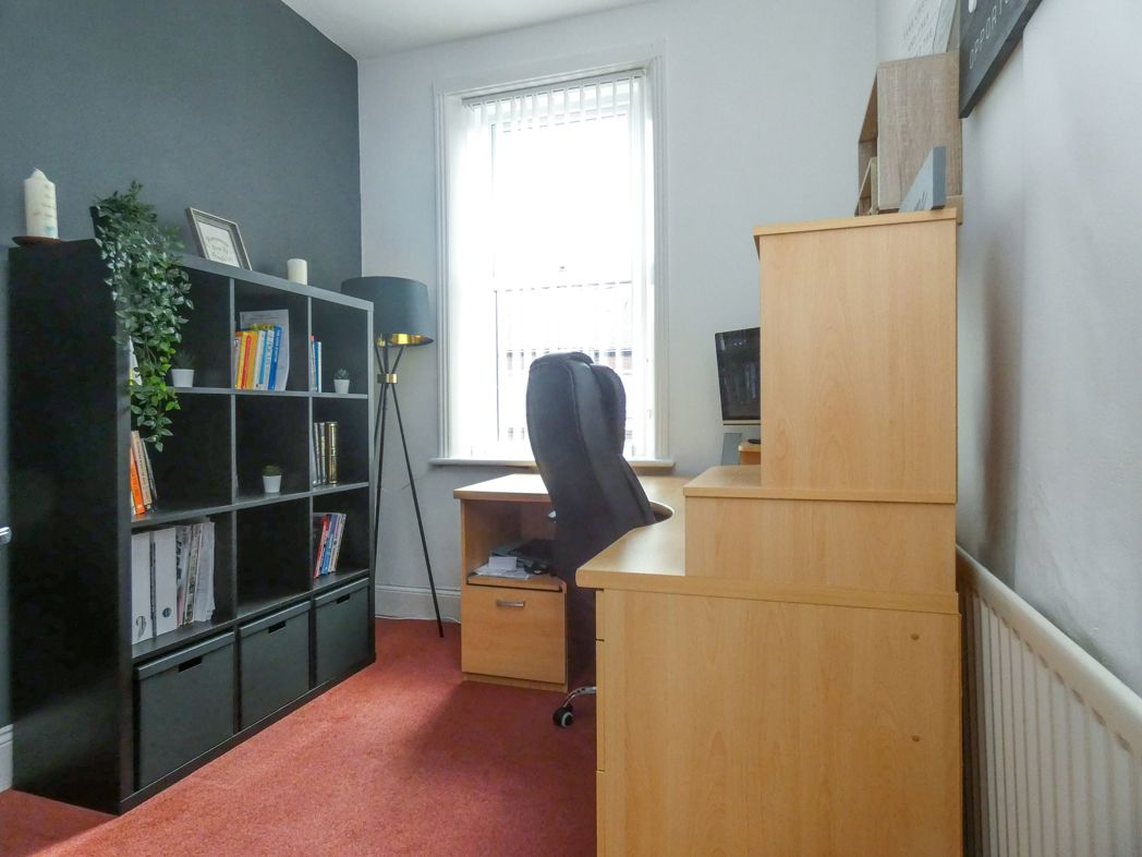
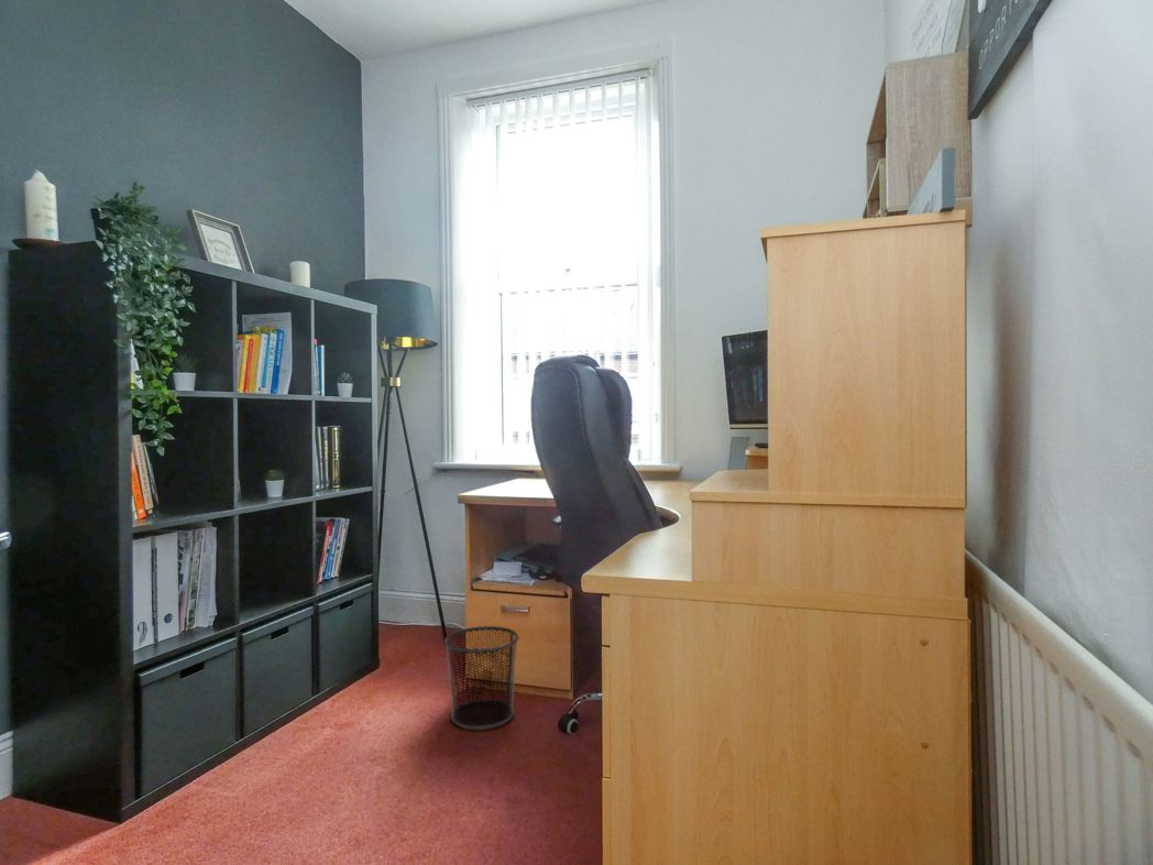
+ waste bin [443,625,520,731]
